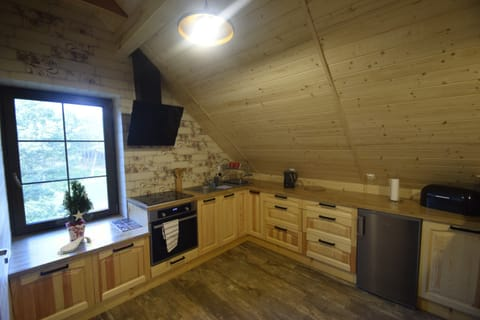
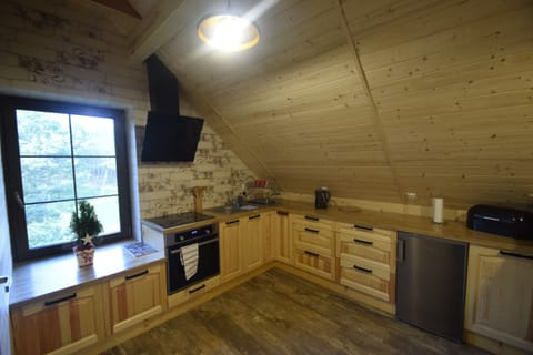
- spoon rest [59,236,92,254]
